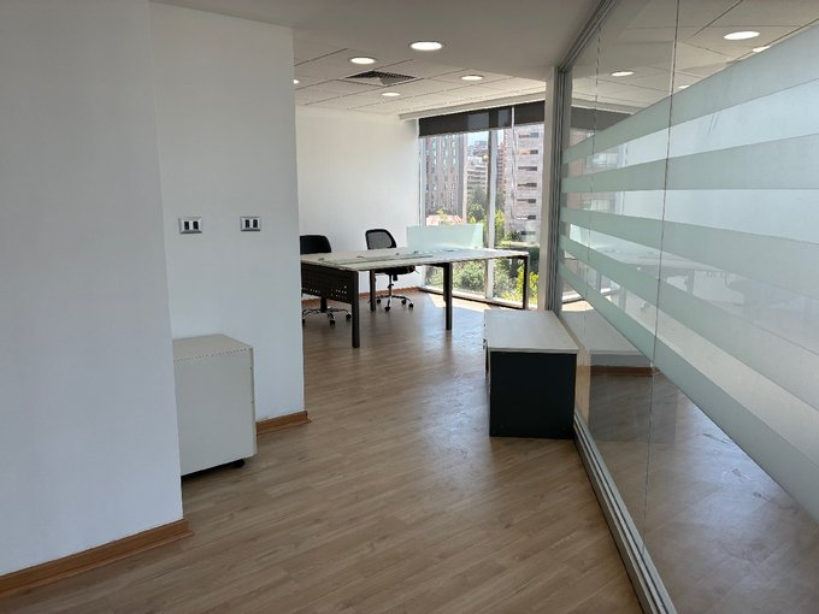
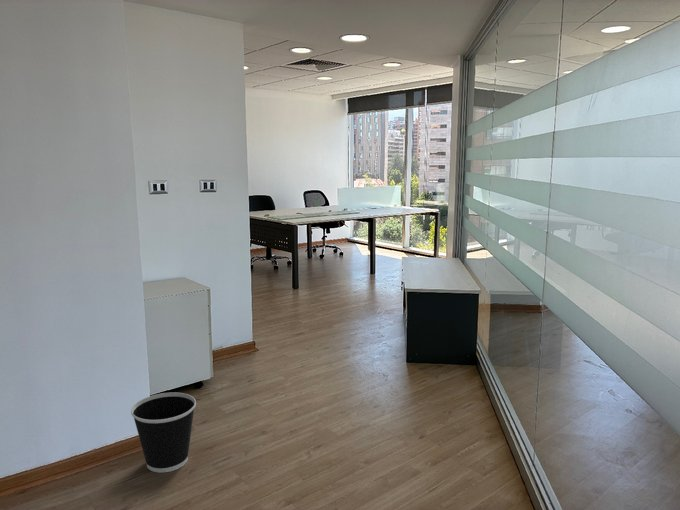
+ wastebasket [130,392,197,474]
